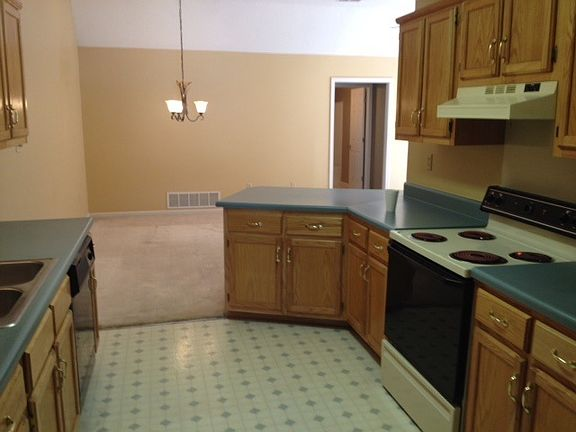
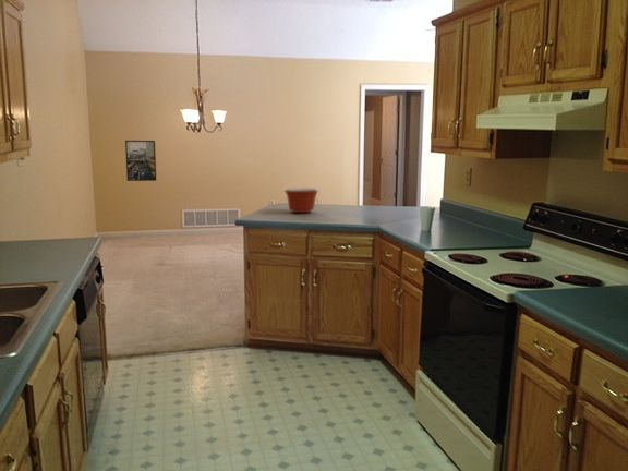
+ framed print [124,140,157,182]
+ mixing bowl [282,186,321,214]
